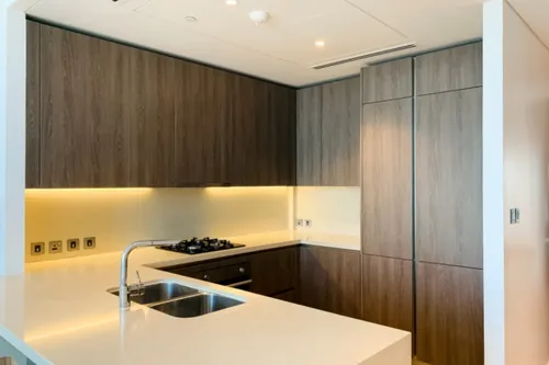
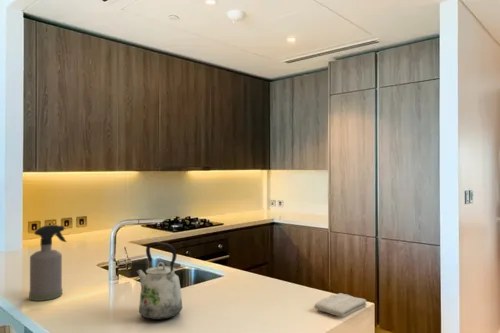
+ washcloth [313,292,368,318]
+ kettle [135,241,183,321]
+ spray bottle [28,224,67,302]
